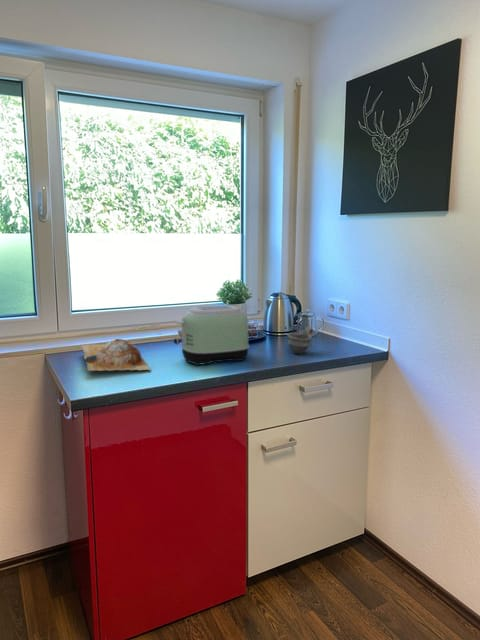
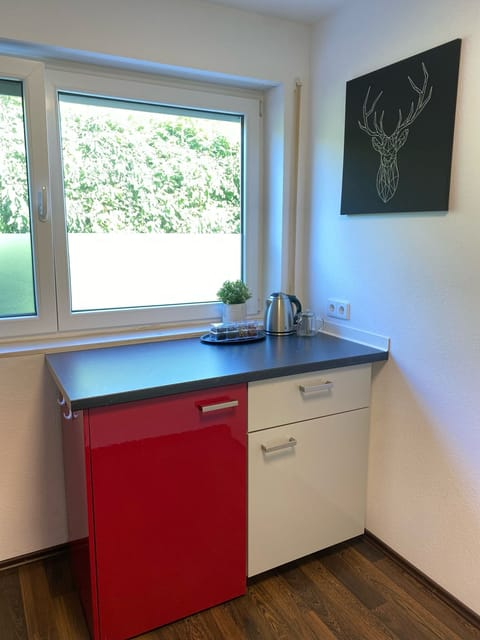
- chopping board [81,338,152,372]
- cup [287,326,314,355]
- toaster [173,304,250,366]
